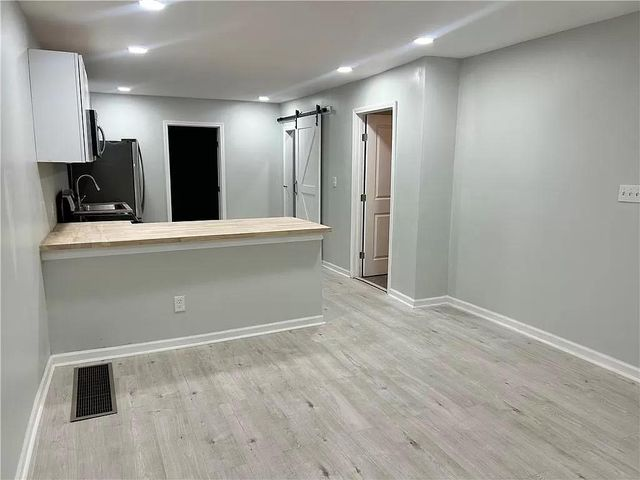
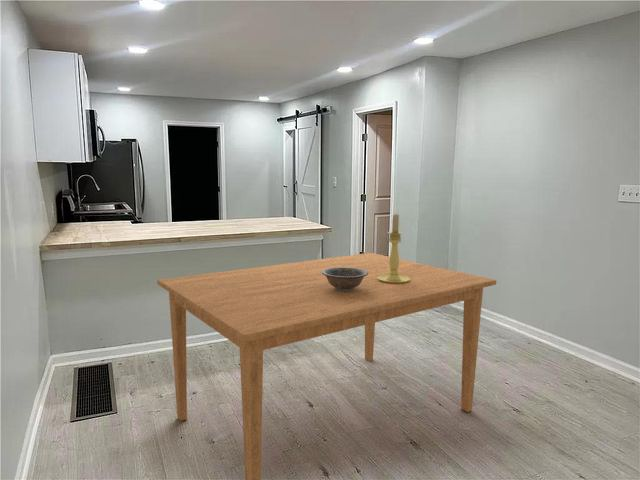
+ dining table [156,252,497,480]
+ decorative bowl [322,267,368,291]
+ candle holder [377,213,410,284]
